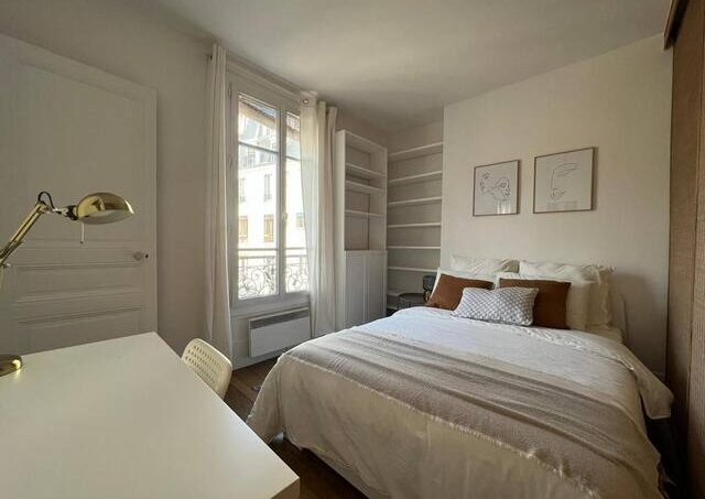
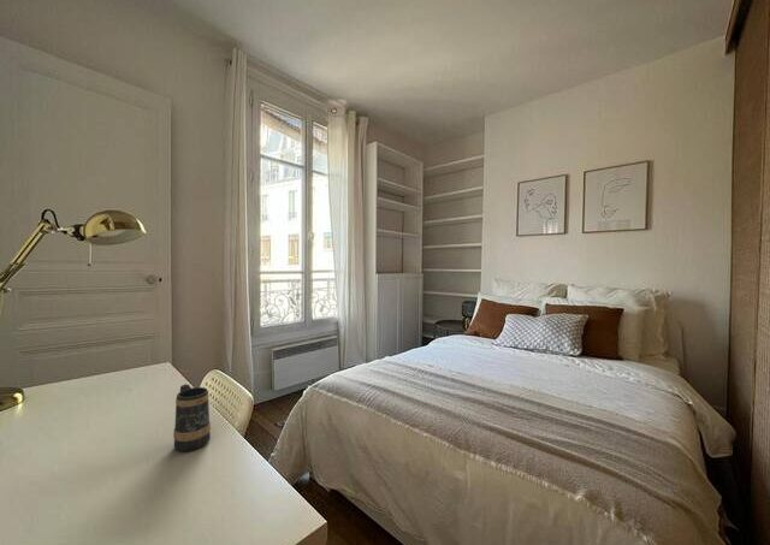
+ mug [172,383,212,452]
